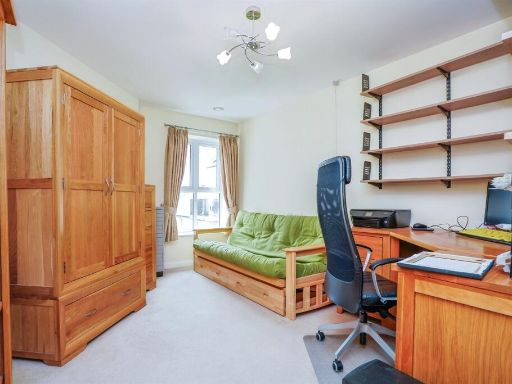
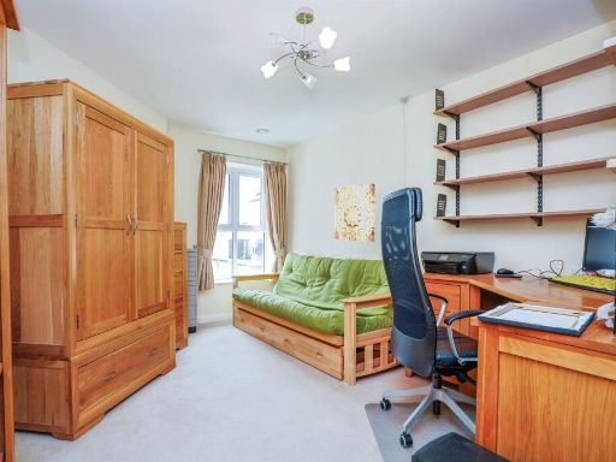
+ wall art [334,183,377,243]
